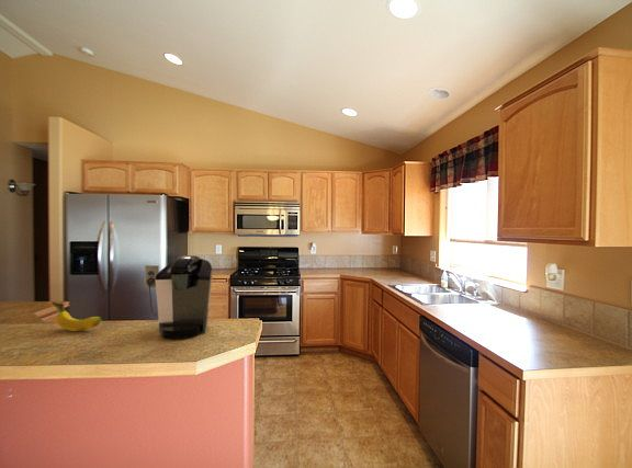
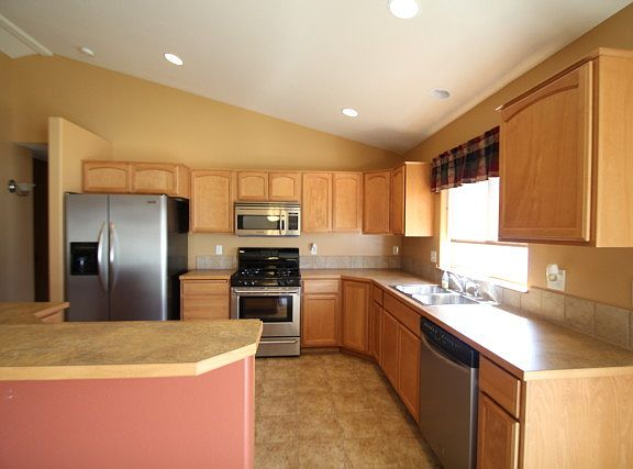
- coffee maker [144,254,213,340]
- fruit [50,301,103,332]
